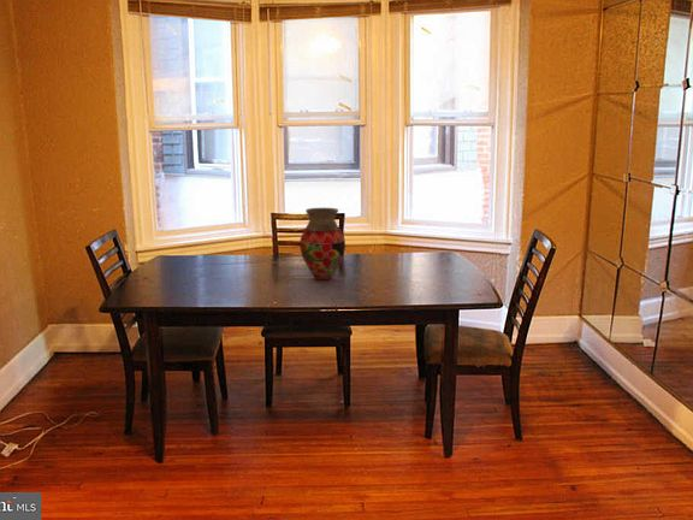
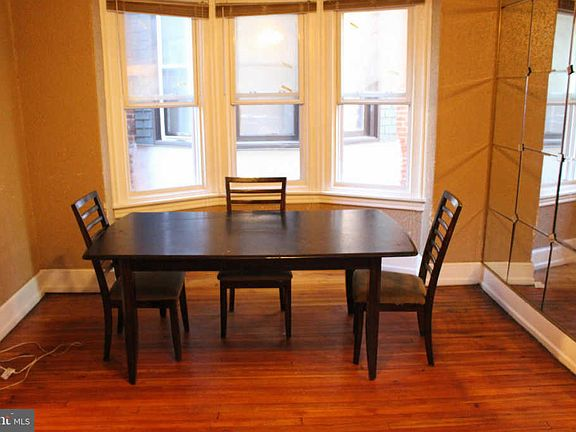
- vase [298,207,346,280]
